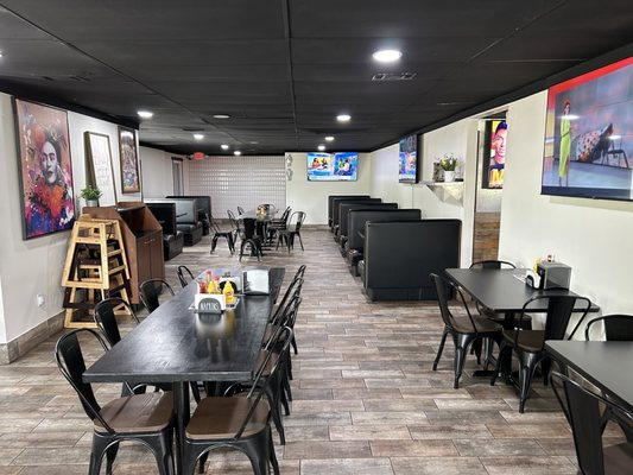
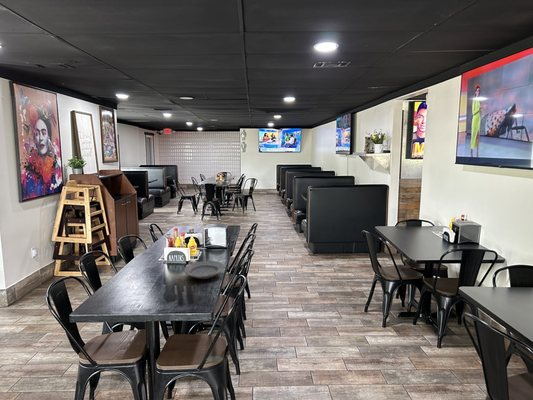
+ plate [183,260,225,280]
